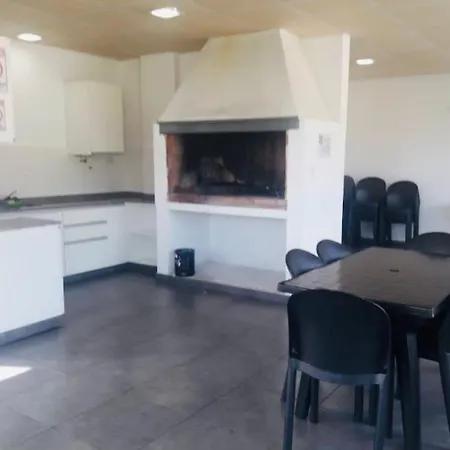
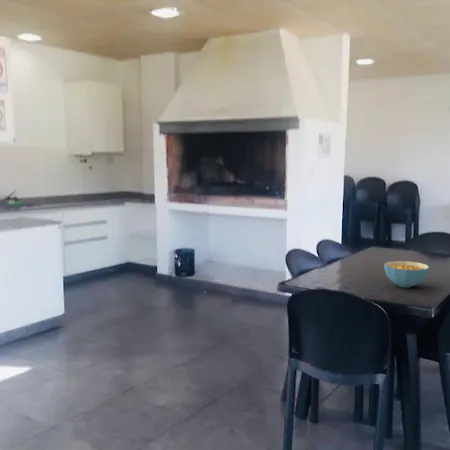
+ cereal bowl [383,260,430,288]
